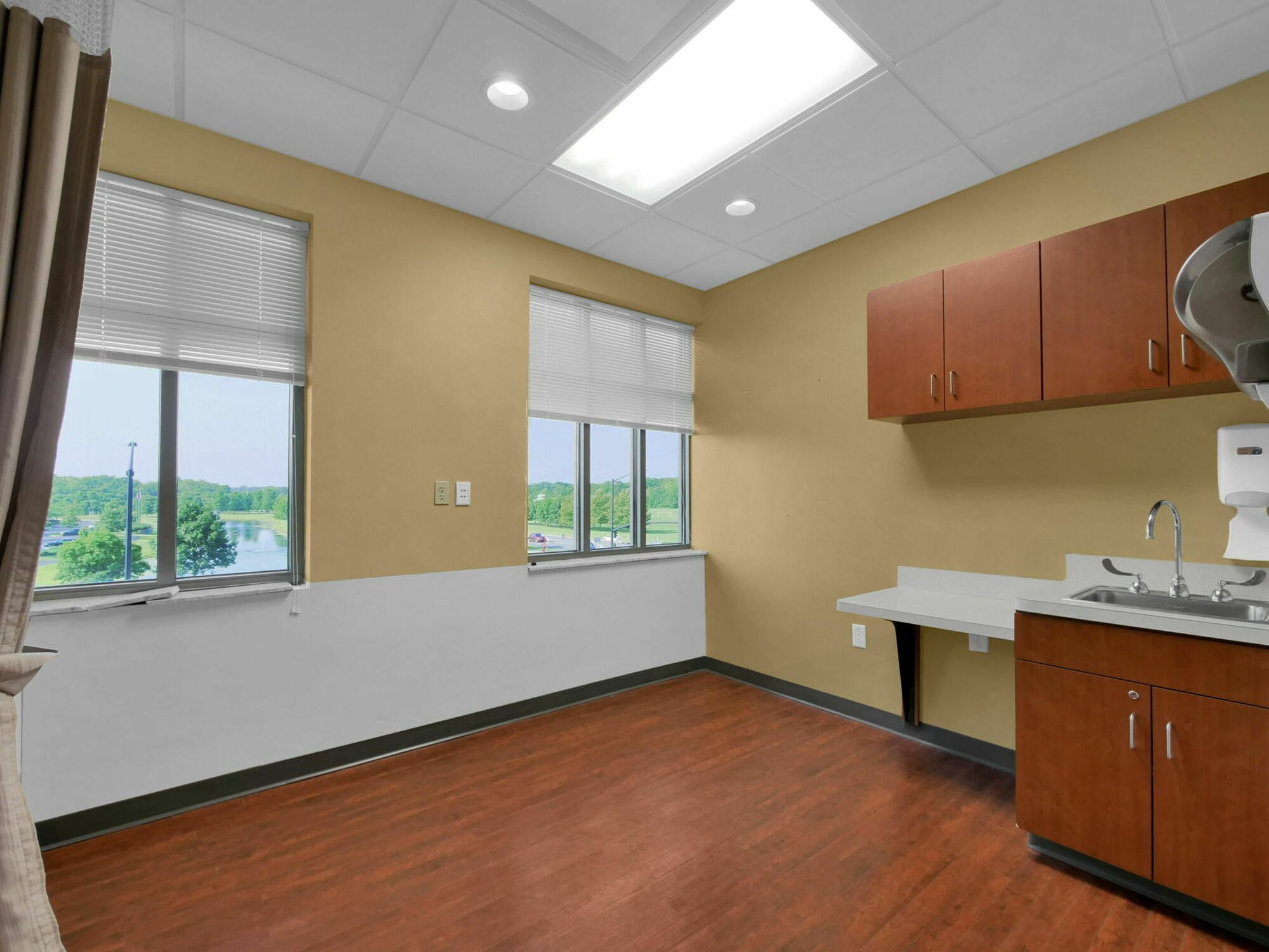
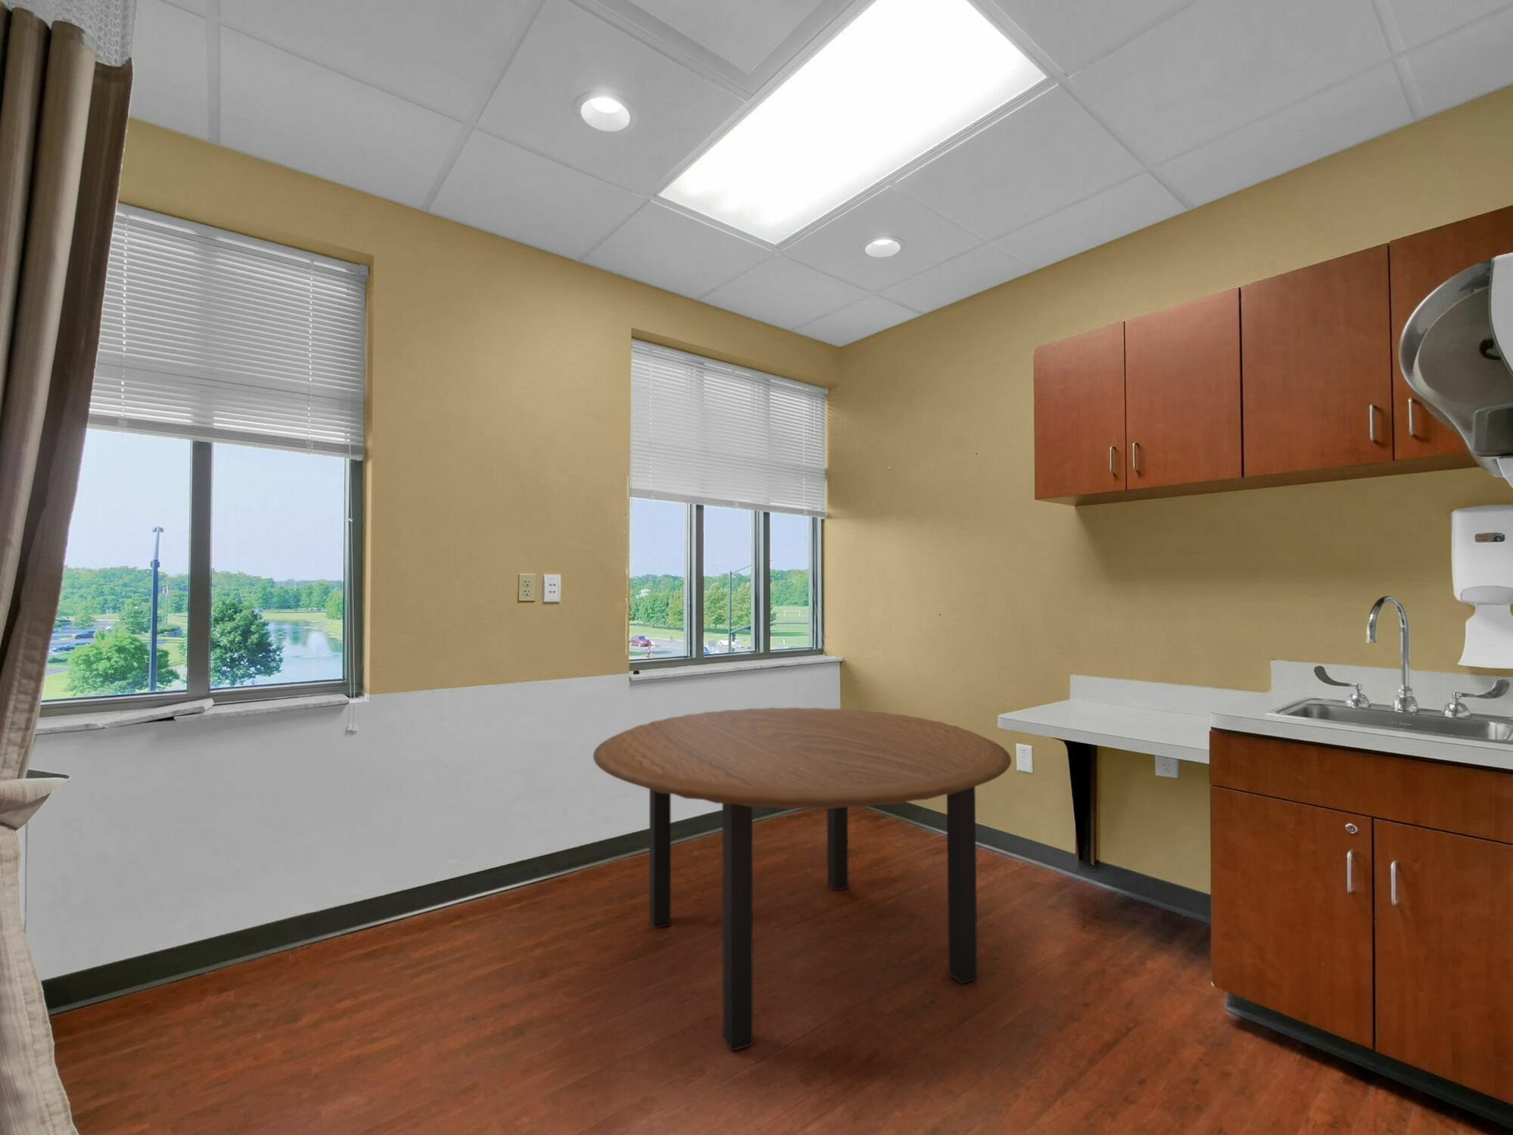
+ dining table [593,707,1012,1052]
